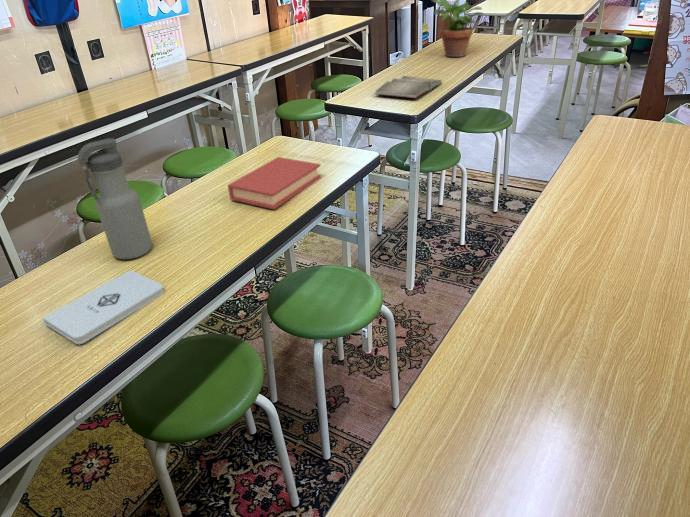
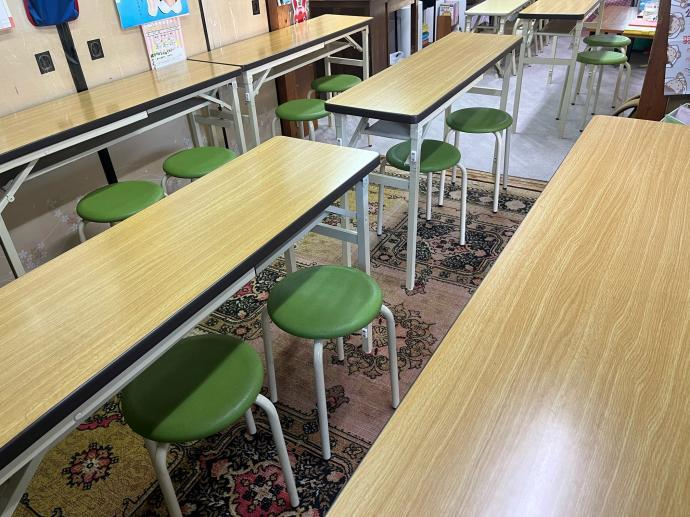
- book [227,156,322,210]
- notepad [42,269,165,345]
- hardback book [374,75,444,99]
- potted plant [431,0,485,58]
- water bottle [77,137,153,260]
